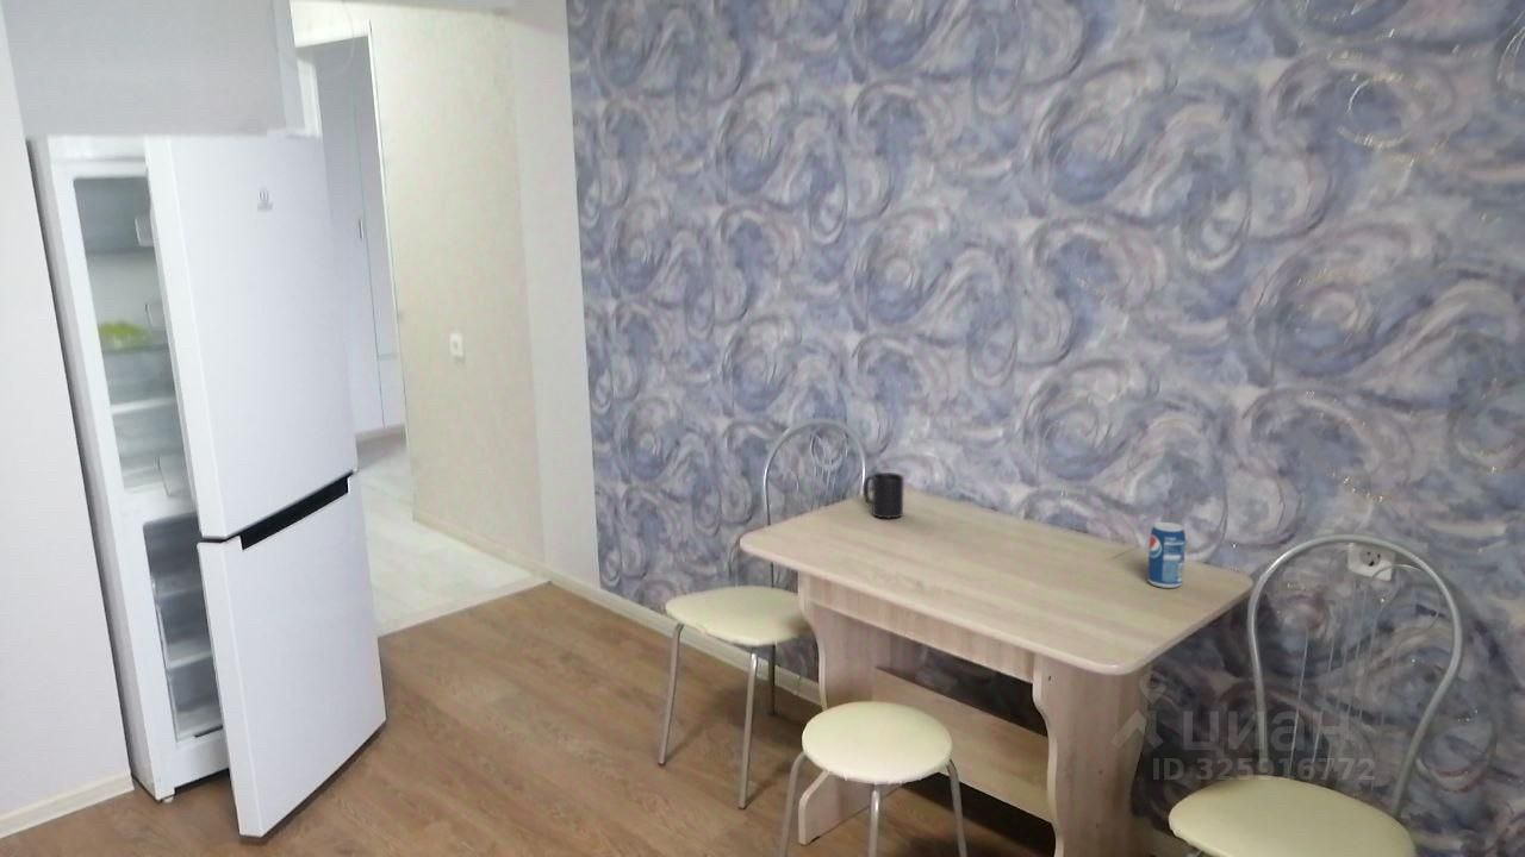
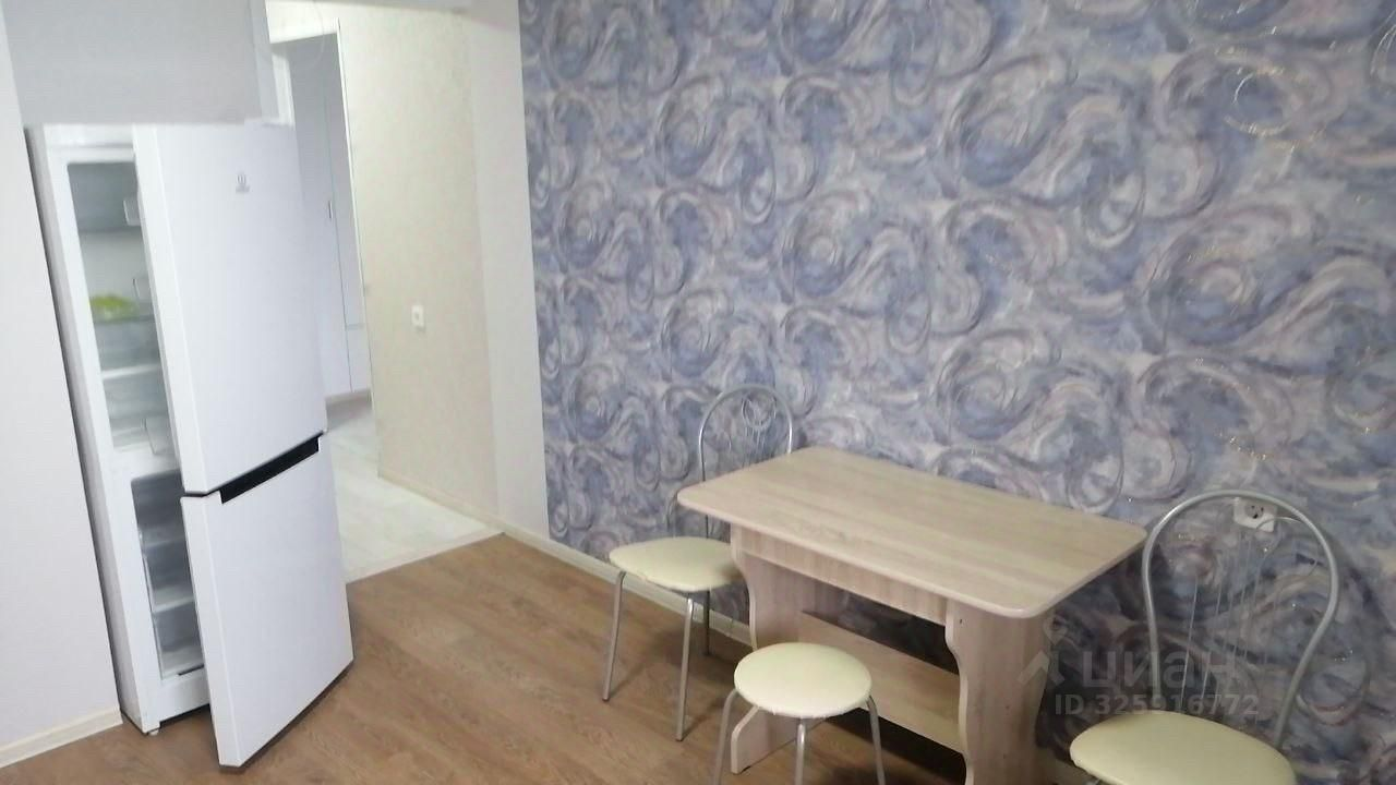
- mug [861,471,904,519]
- beverage can [1146,521,1187,589]
